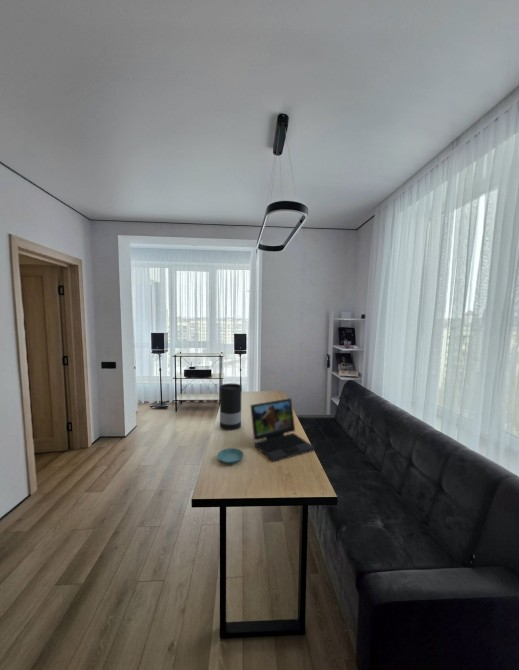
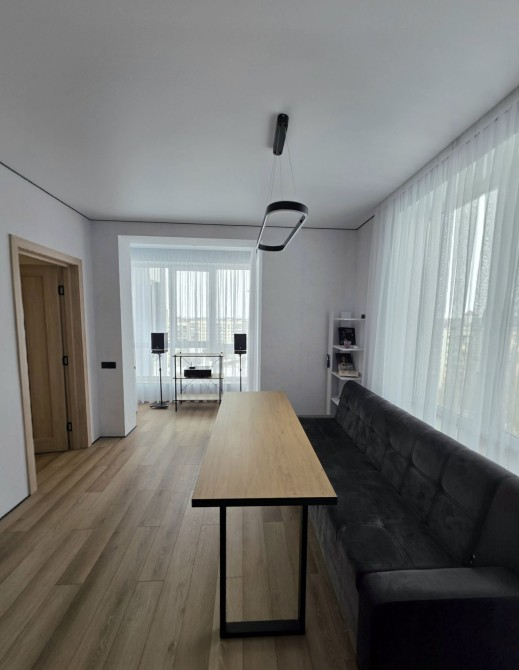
- vase [219,383,243,431]
- saucer [216,447,245,465]
- laptop [249,397,316,463]
